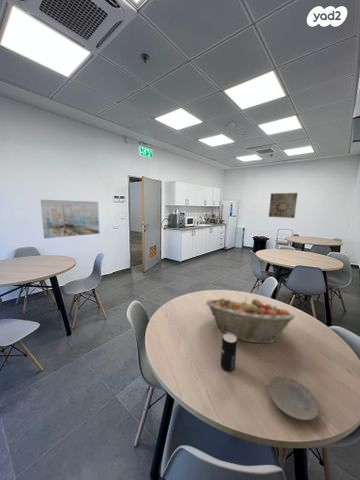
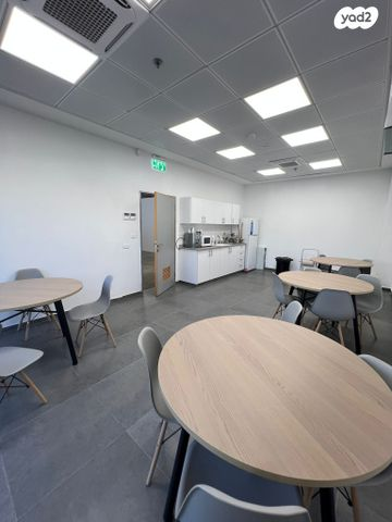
- beverage can [220,333,238,372]
- wall art [40,199,100,239]
- wall art [268,192,299,219]
- fruit basket [205,297,296,344]
- plate [268,376,320,422]
